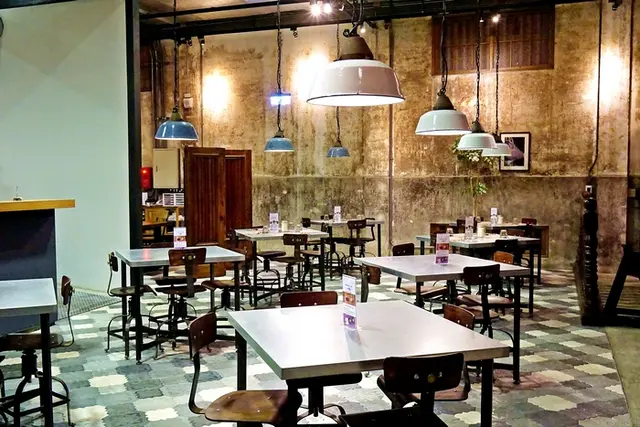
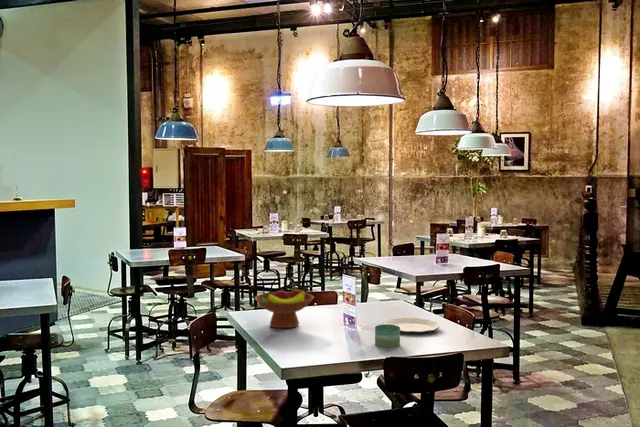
+ plate [383,317,441,335]
+ candle [374,324,401,349]
+ fruit bowl [254,286,315,329]
